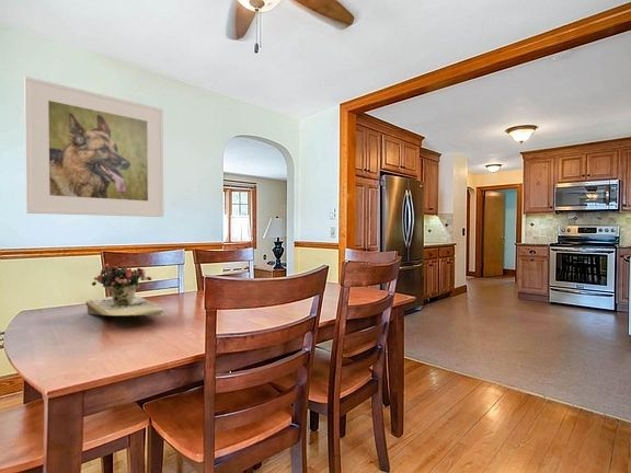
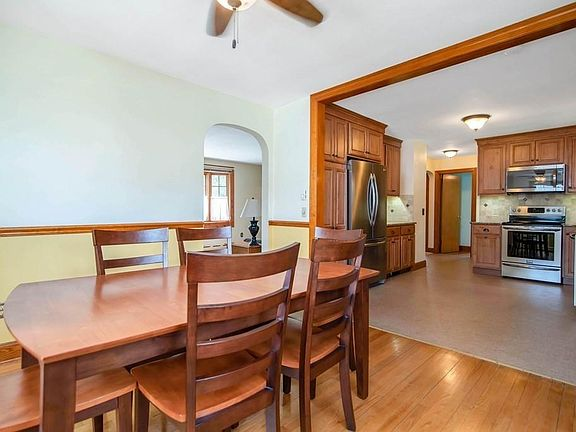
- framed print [23,76,164,218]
- flower arrangement [84,263,164,316]
